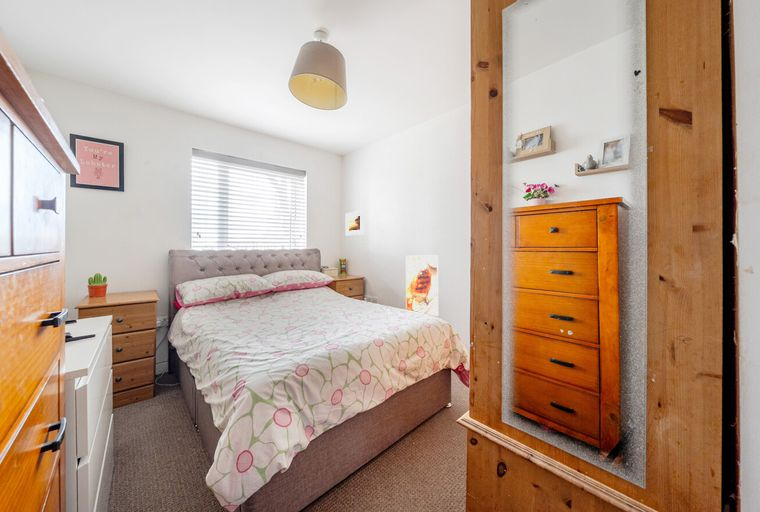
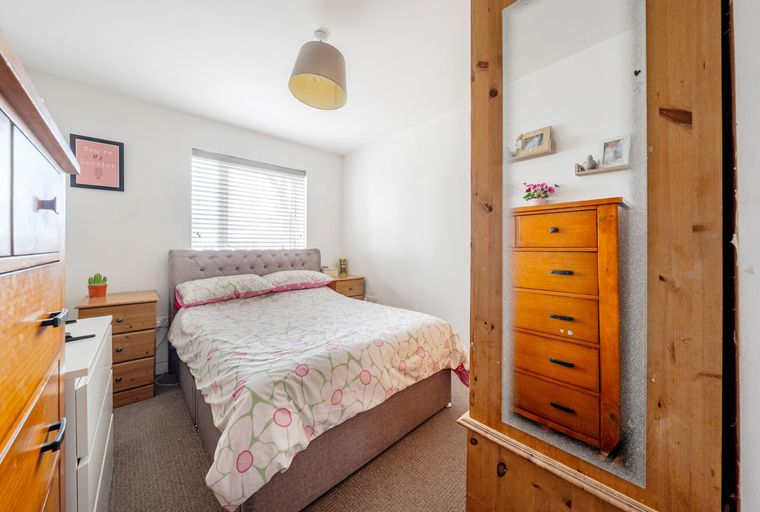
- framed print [345,209,366,236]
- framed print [405,255,440,317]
